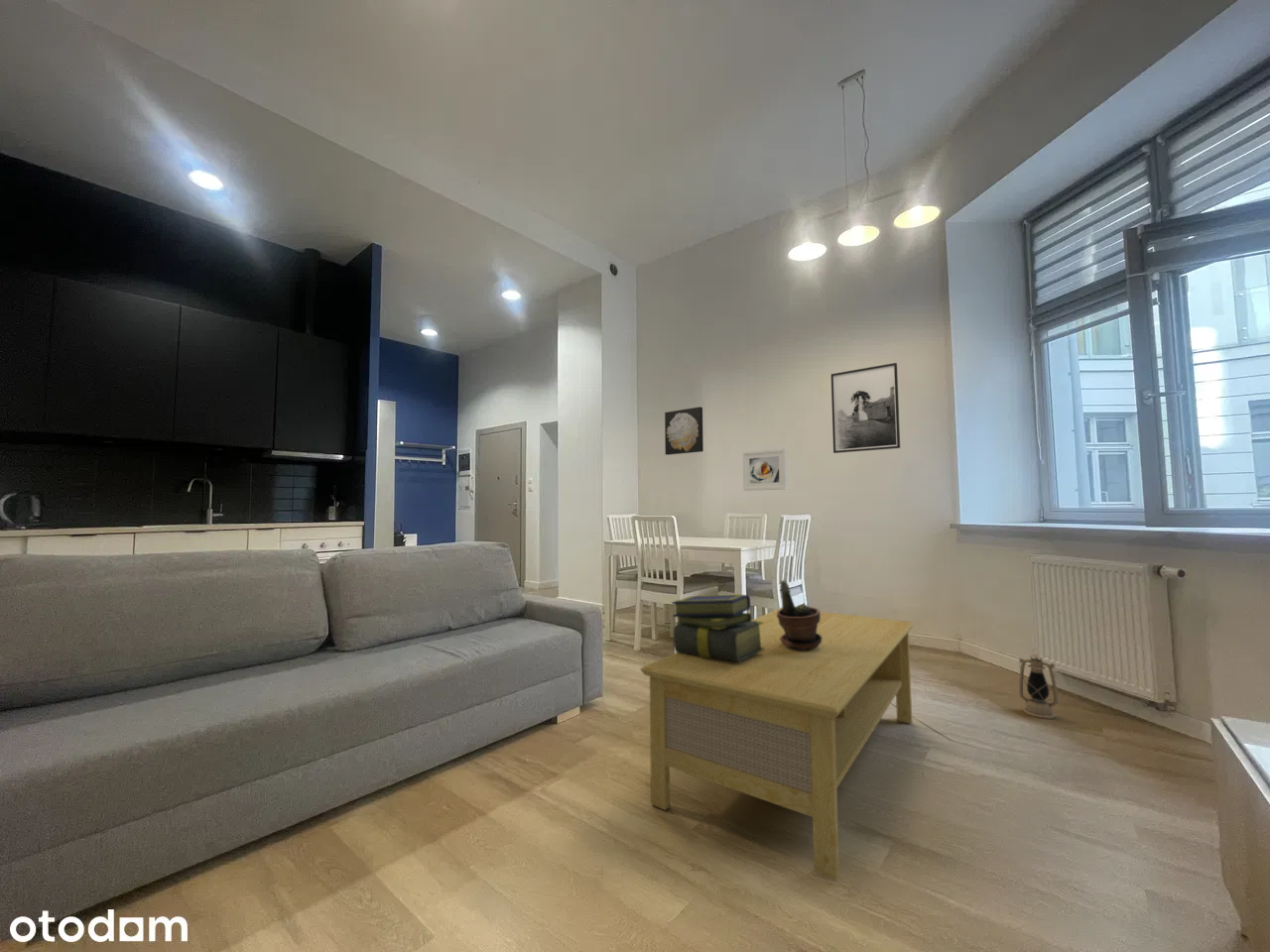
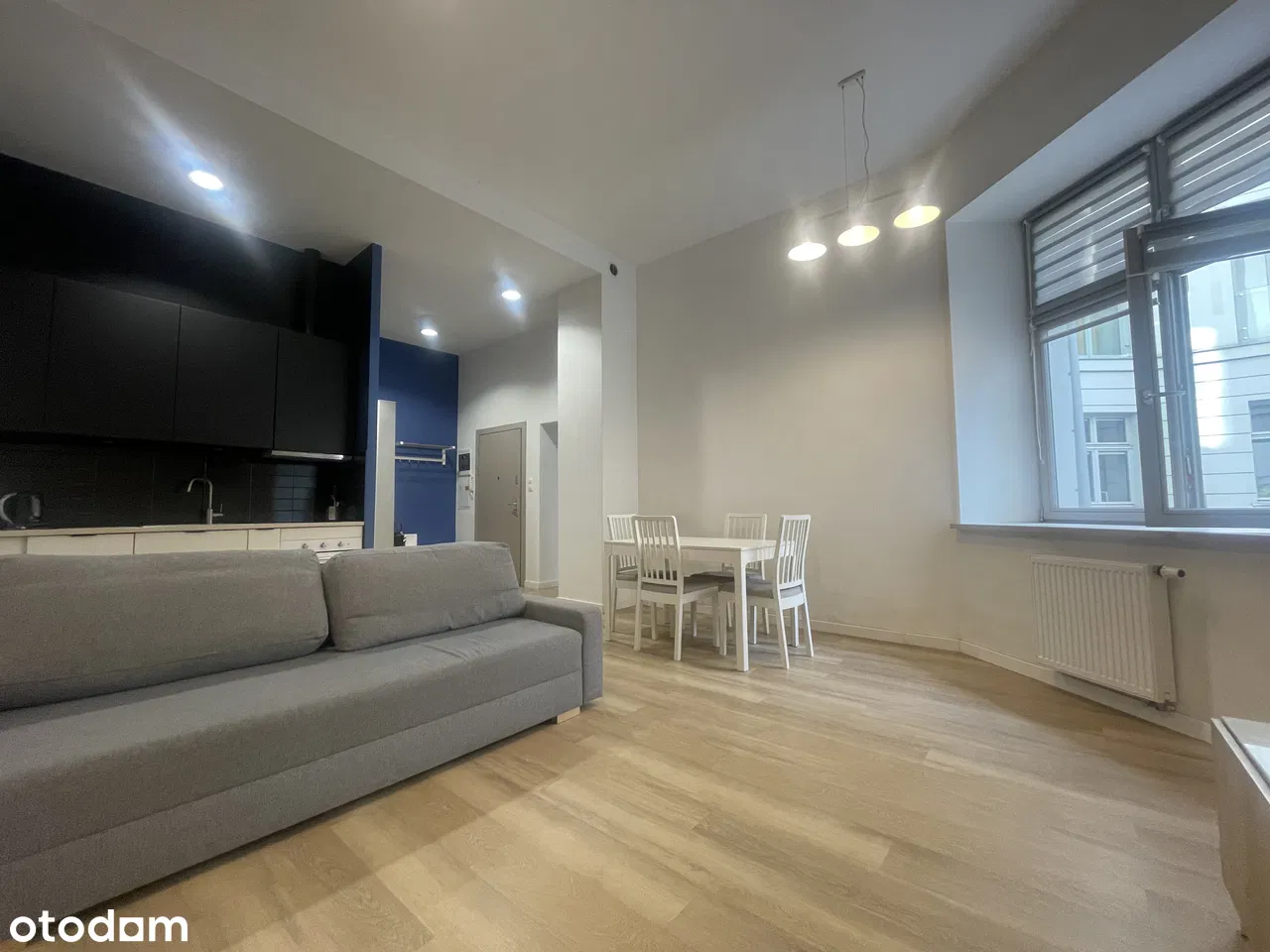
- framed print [830,362,901,454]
- lantern [1018,648,1059,720]
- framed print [742,447,788,492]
- potted plant [777,579,822,652]
- coffee table [639,606,916,882]
- wall art [664,406,704,456]
- stack of books [671,593,765,661]
